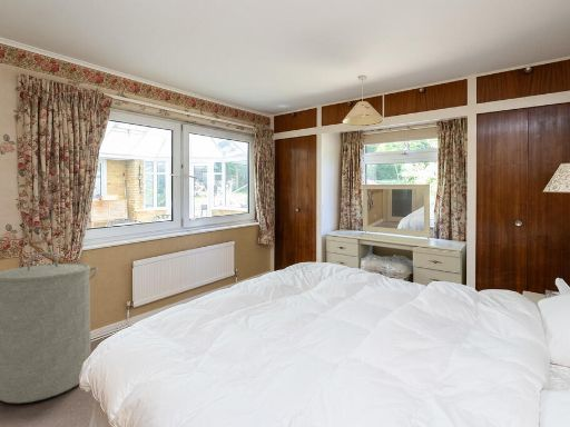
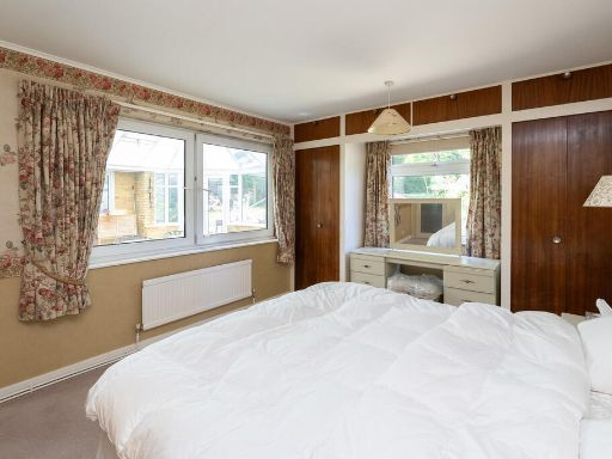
- laundry hamper [0,251,99,405]
